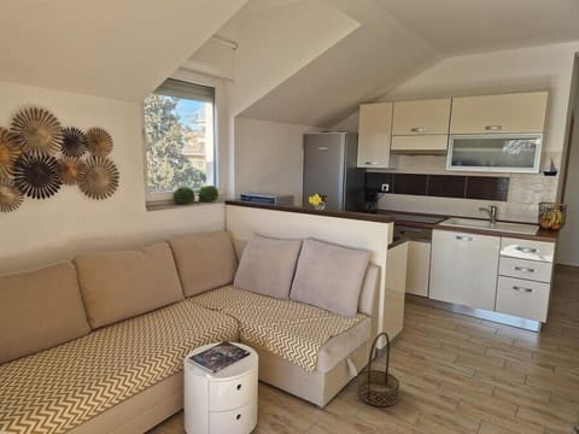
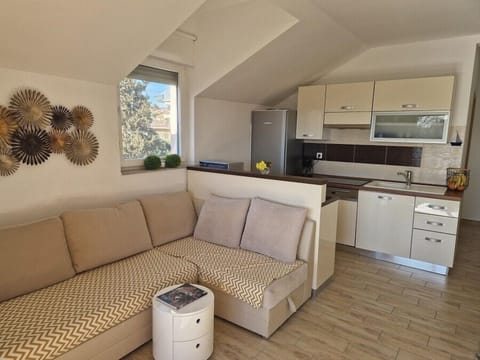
- basket [356,330,400,407]
